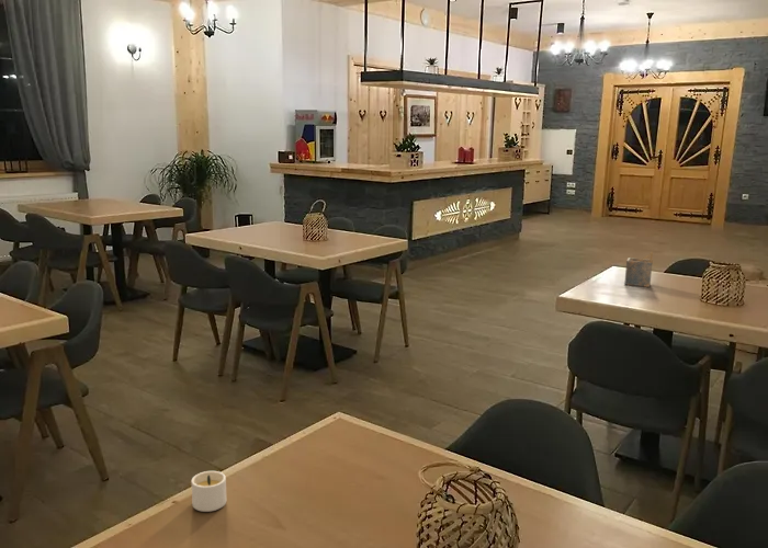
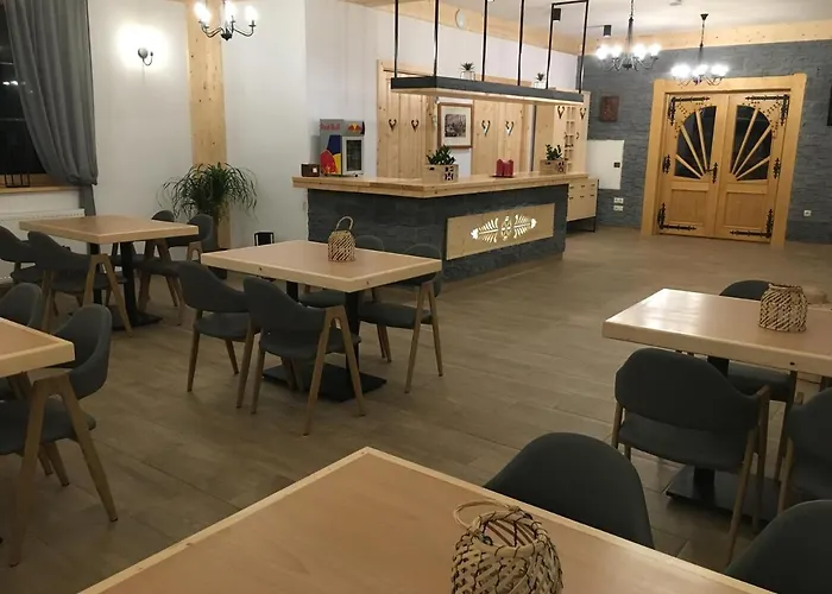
- candle [191,470,227,513]
- napkin holder [623,250,654,288]
